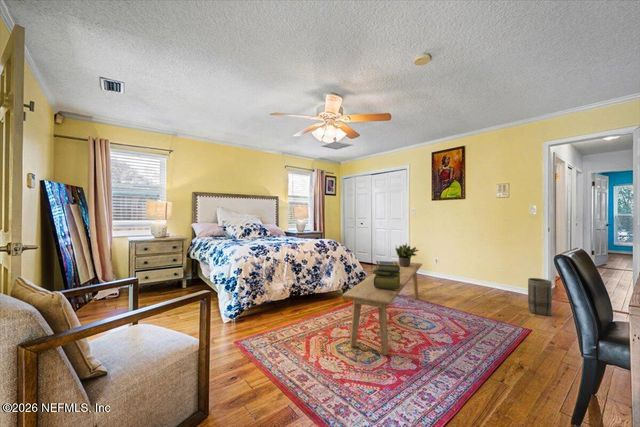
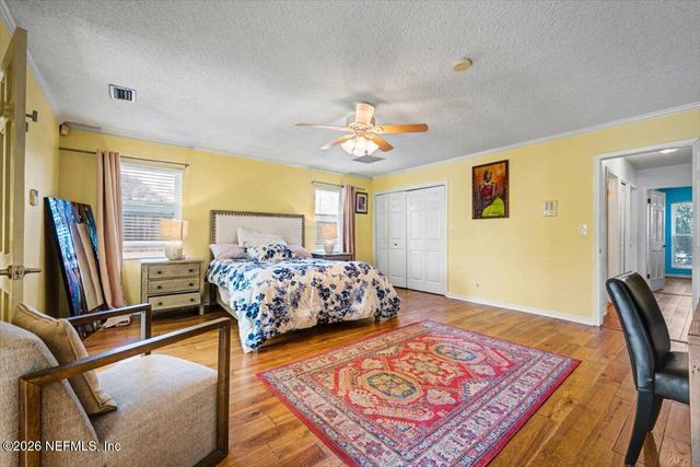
- stack of books [371,260,400,290]
- basket [527,277,553,317]
- bench [341,260,423,356]
- potted plant [394,242,419,267]
